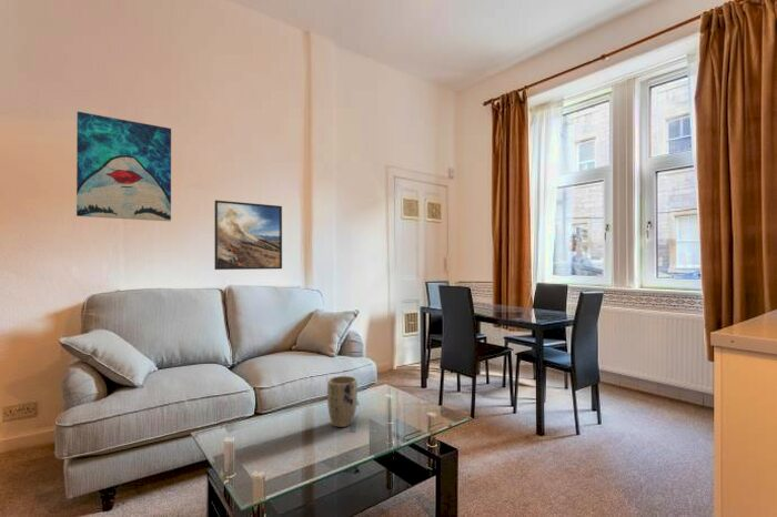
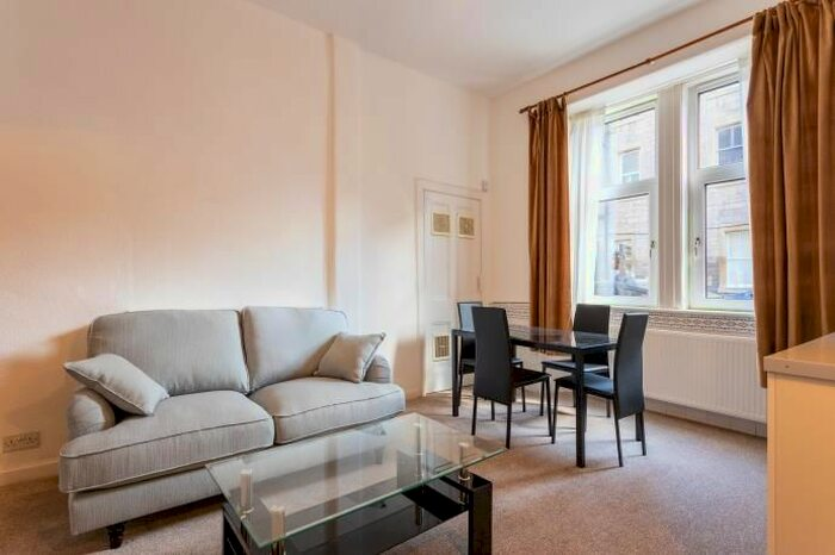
- wall art [75,111,172,222]
- plant pot [326,375,359,428]
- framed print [213,200,283,271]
